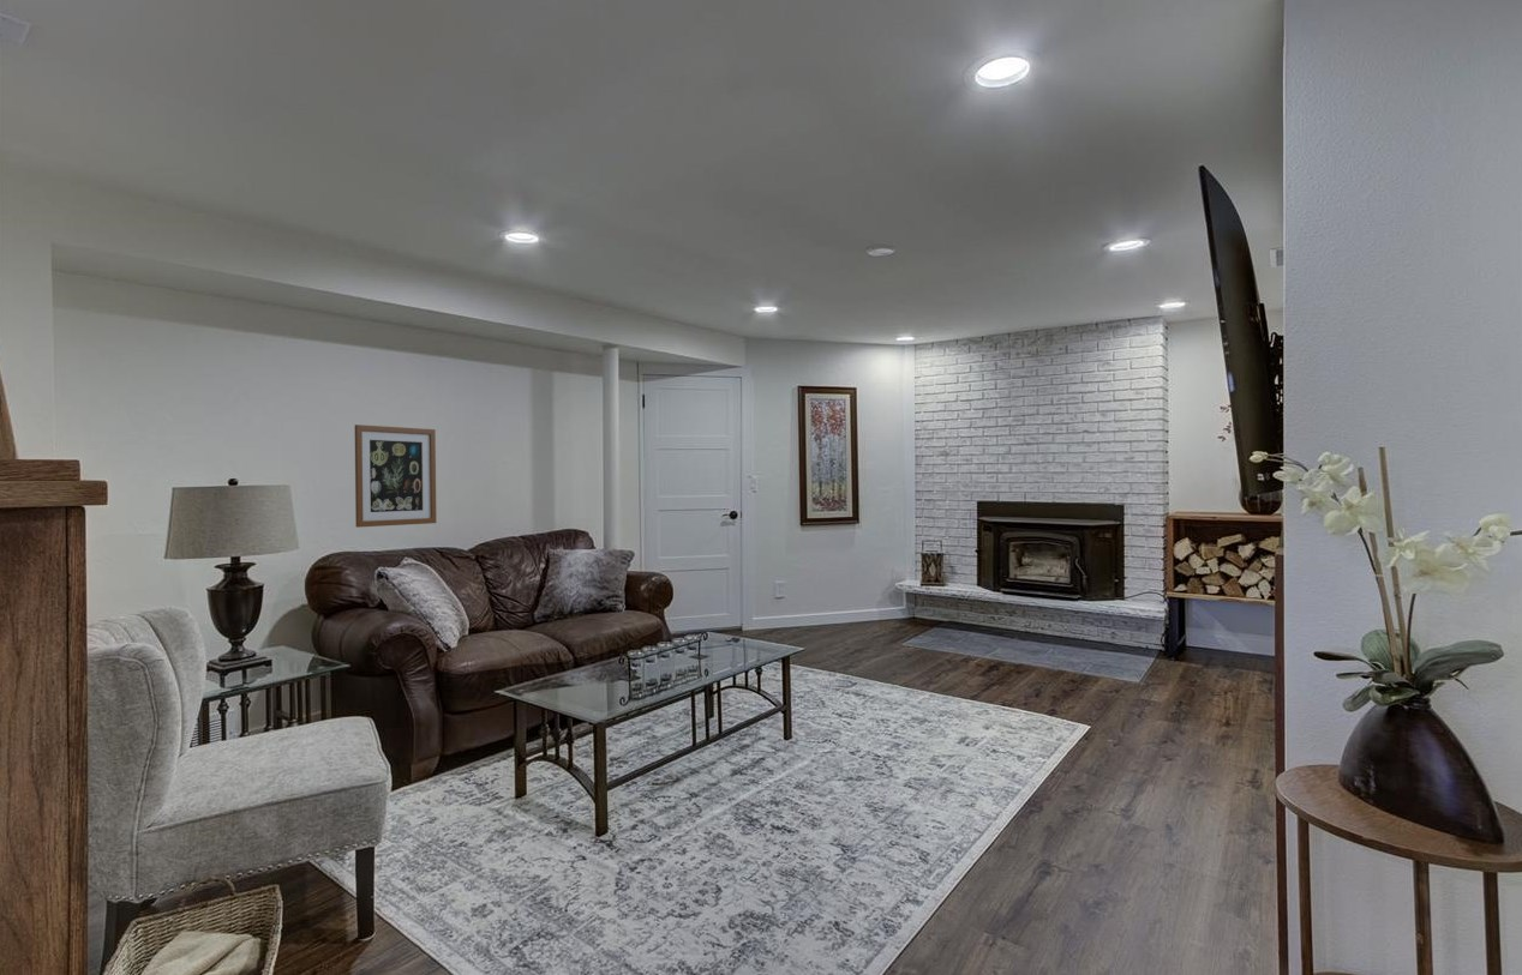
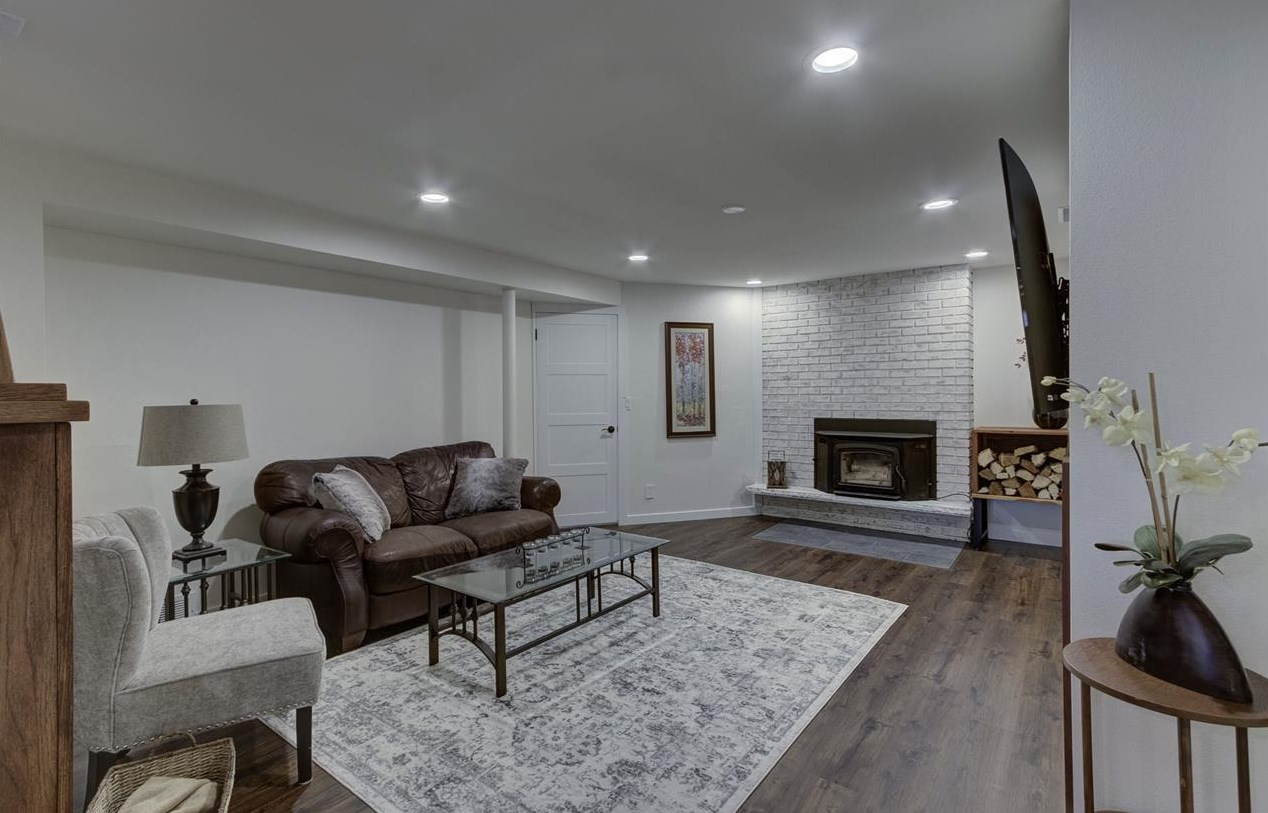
- wall art [354,423,437,529]
